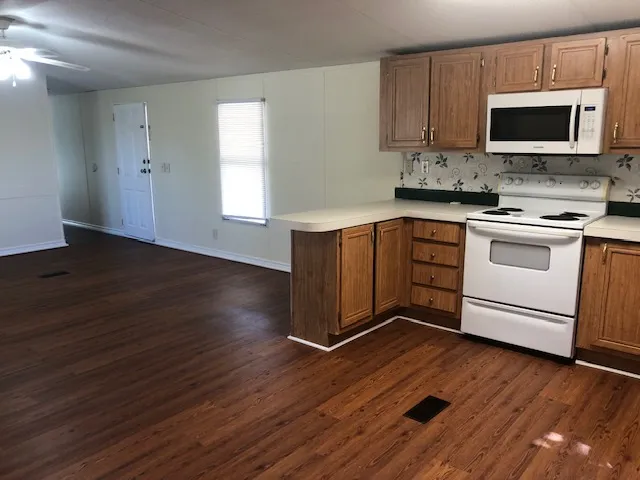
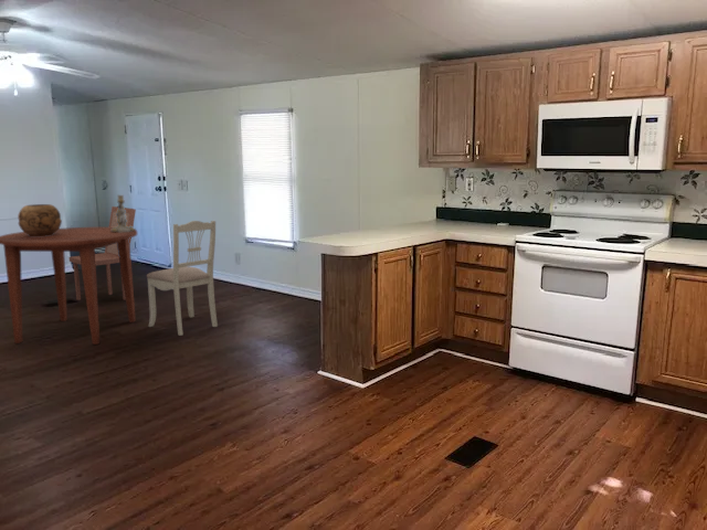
+ dining chair [67,205,137,301]
+ dining chair [146,220,219,337]
+ dining table [0,226,138,346]
+ candlestick [110,194,137,233]
+ decorative bowl [17,203,63,236]
